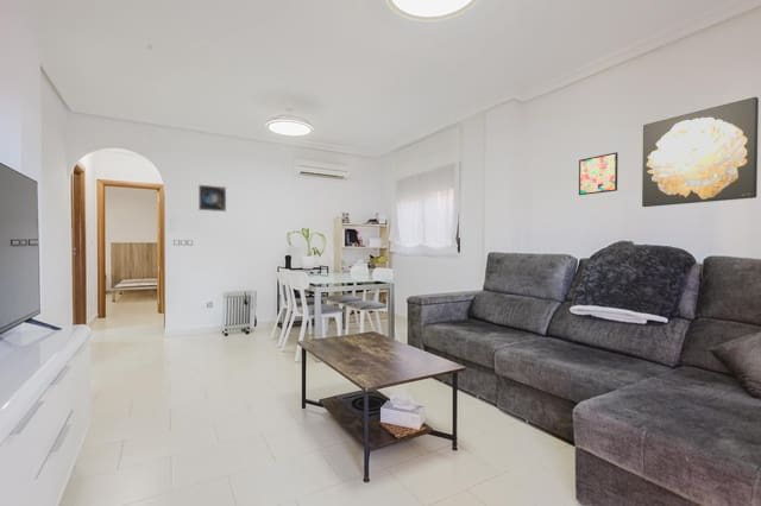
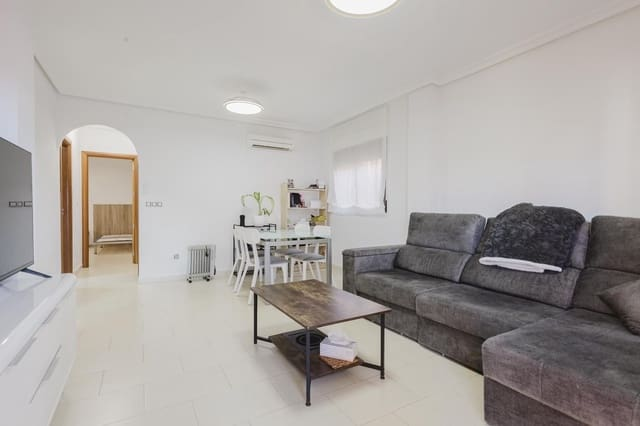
- wall art [578,151,618,196]
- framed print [197,184,227,213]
- wall art [641,96,760,208]
